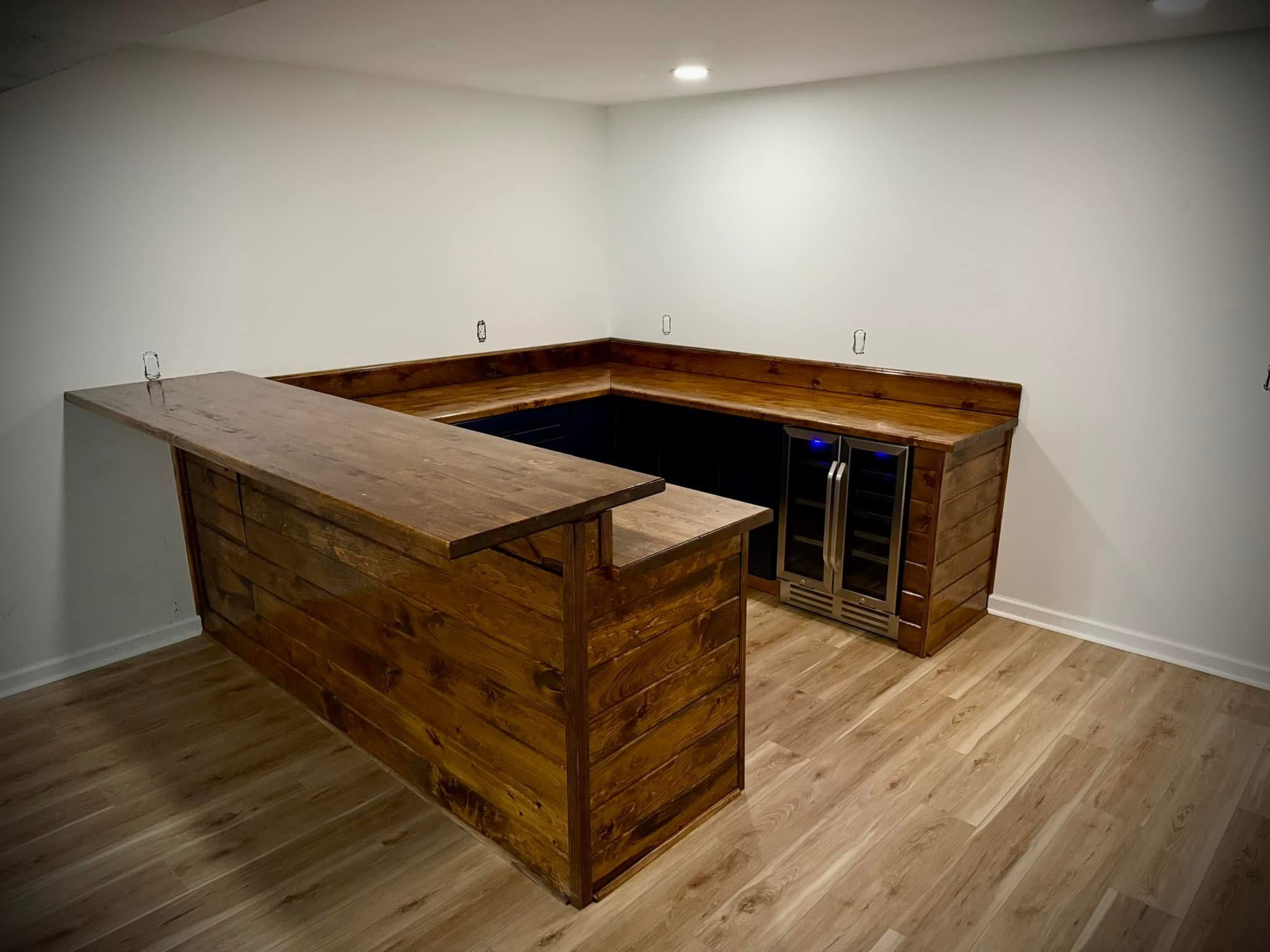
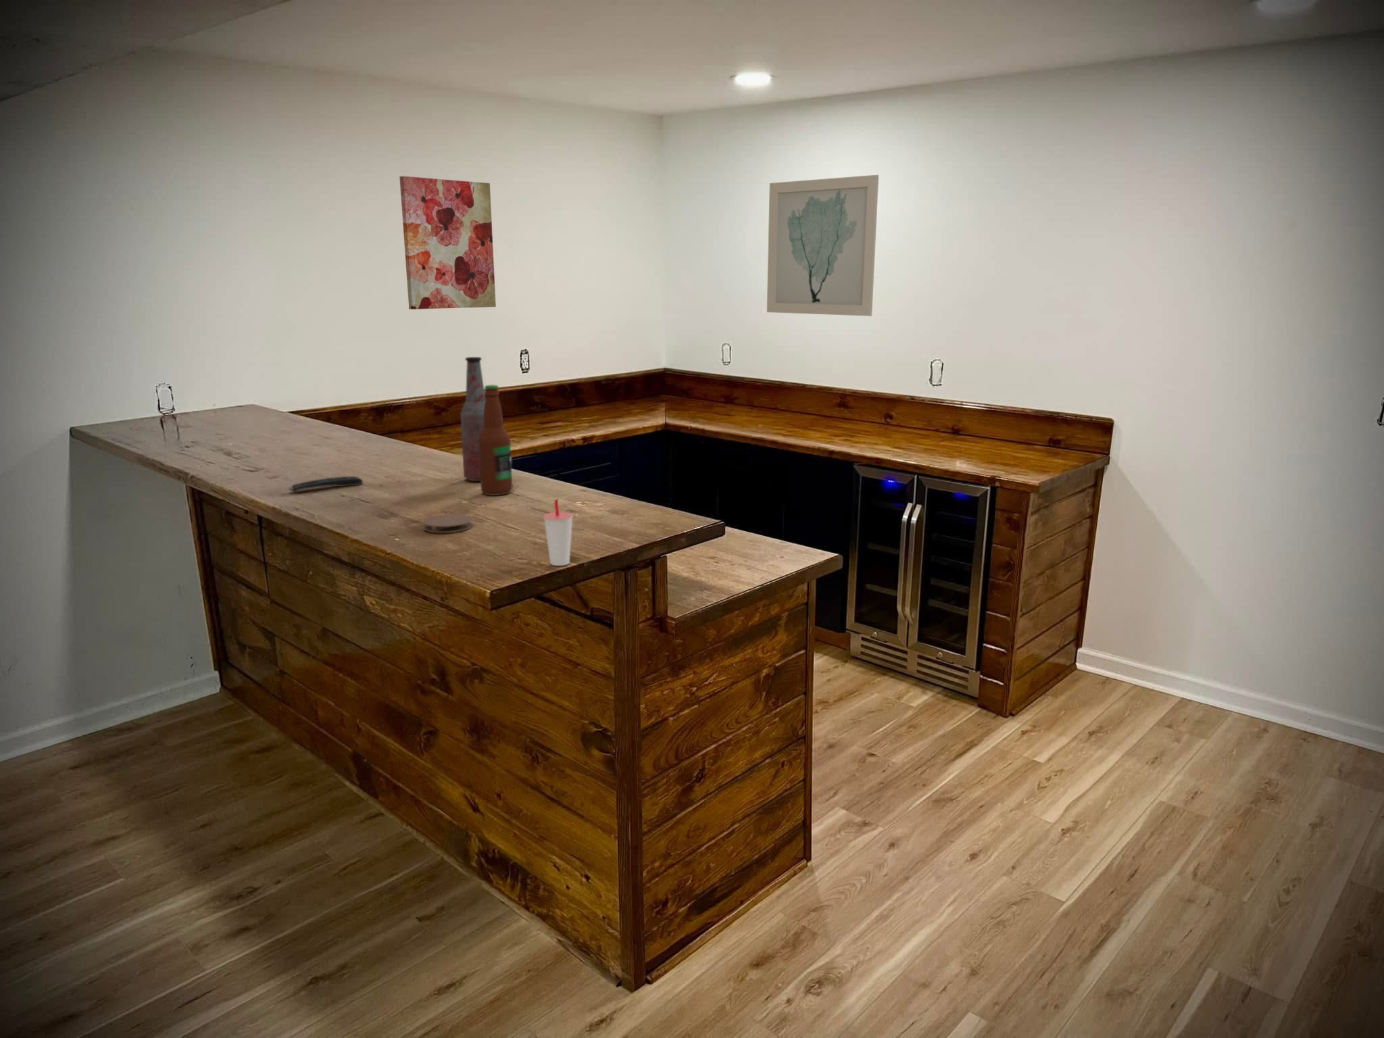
+ bottle [478,385,513,496]
+ wall art [399,176,497,310]
+ bottle [460,357,486,482]
+ remote control [288,475,364,492]
+ coaster [423,514,474,534]
+ wall art [766,174,879,317]
+ cup [543,498,573,566]
